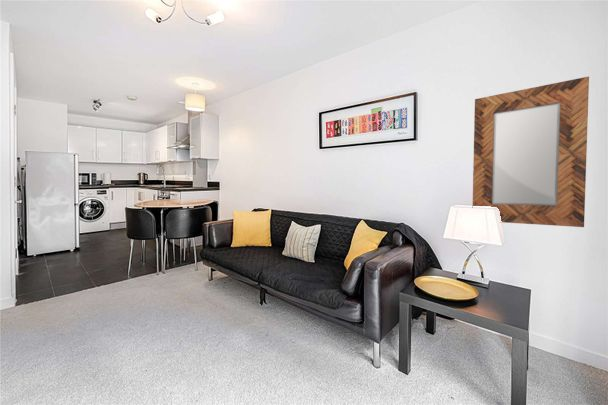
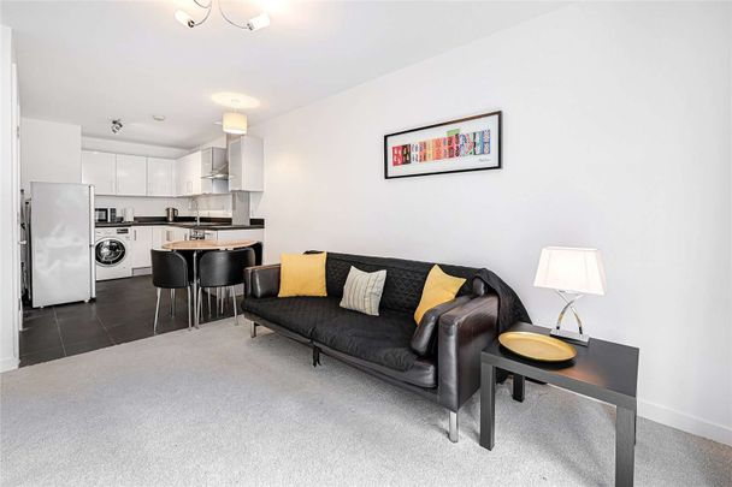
- home mirror [472,75,590,228]
